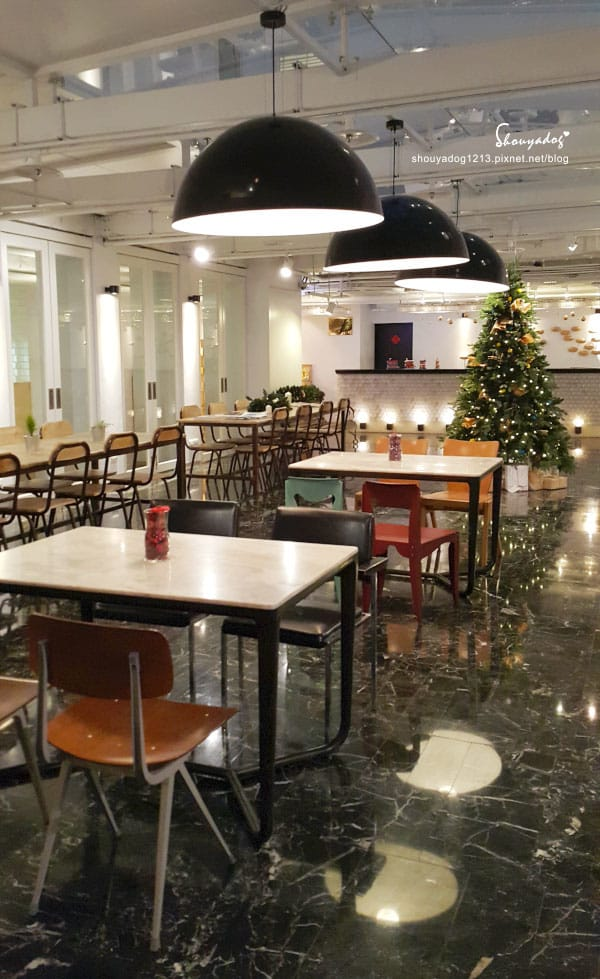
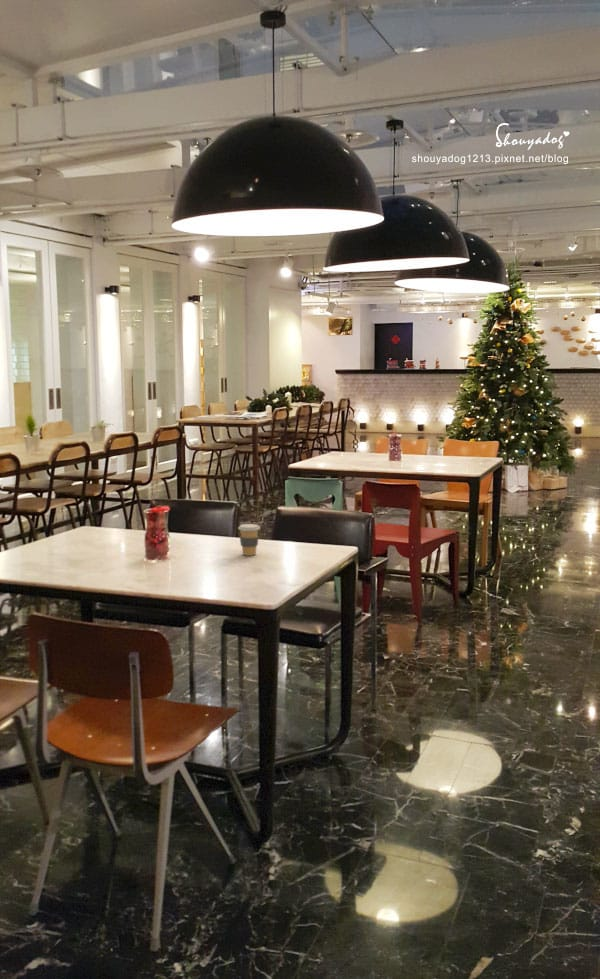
+ coffee cup [237,523,261,557]
